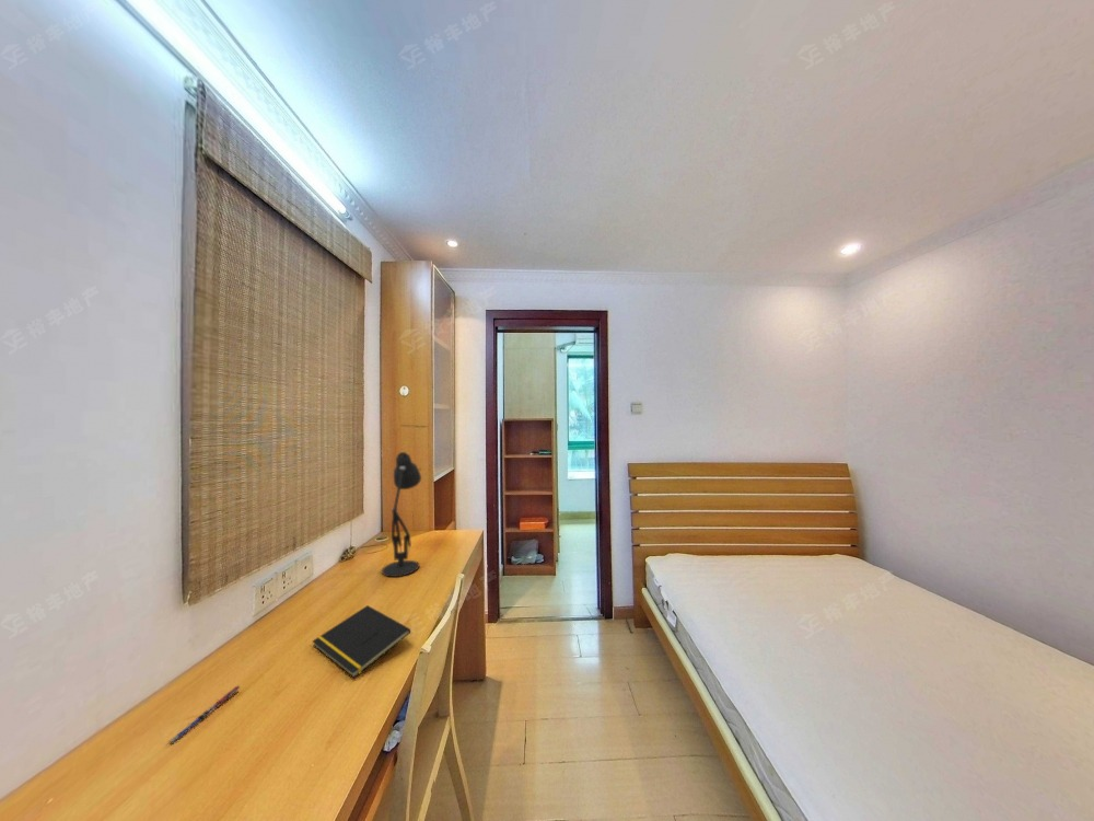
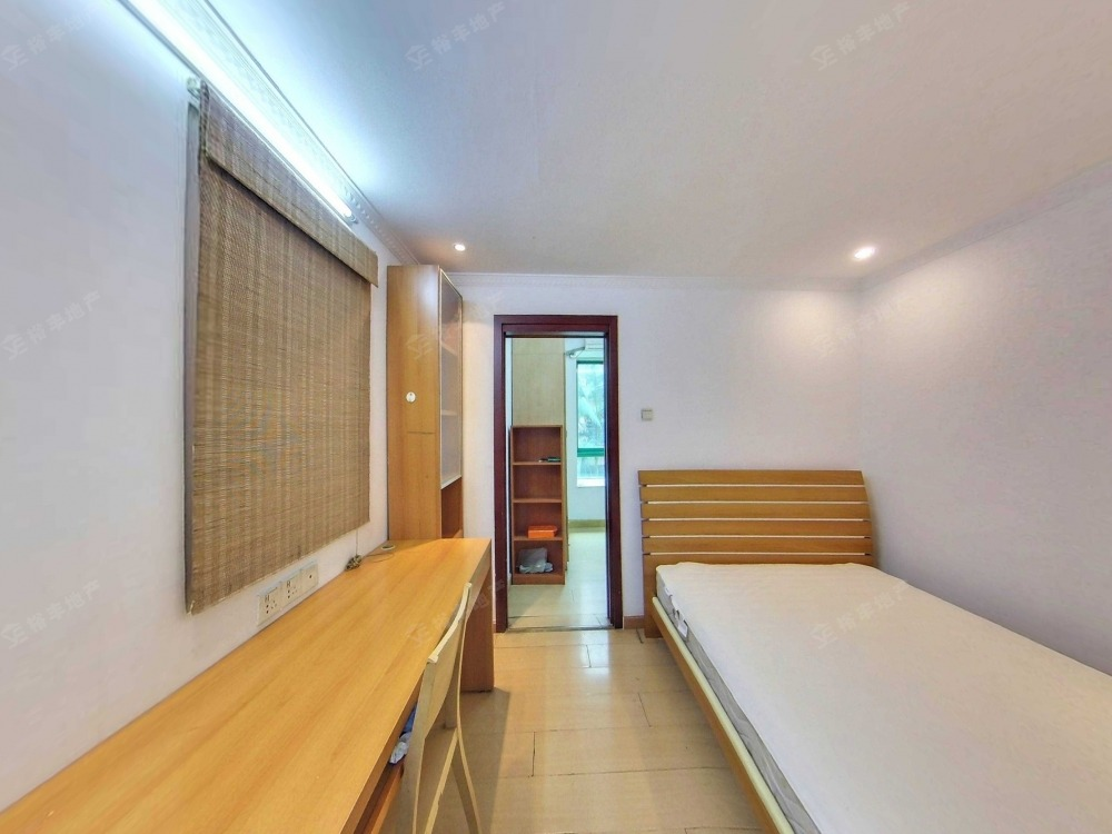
- pen [168,685,241,744]
- desk lamp [381,451,422,578]
- notepad [312,604,411,679]
